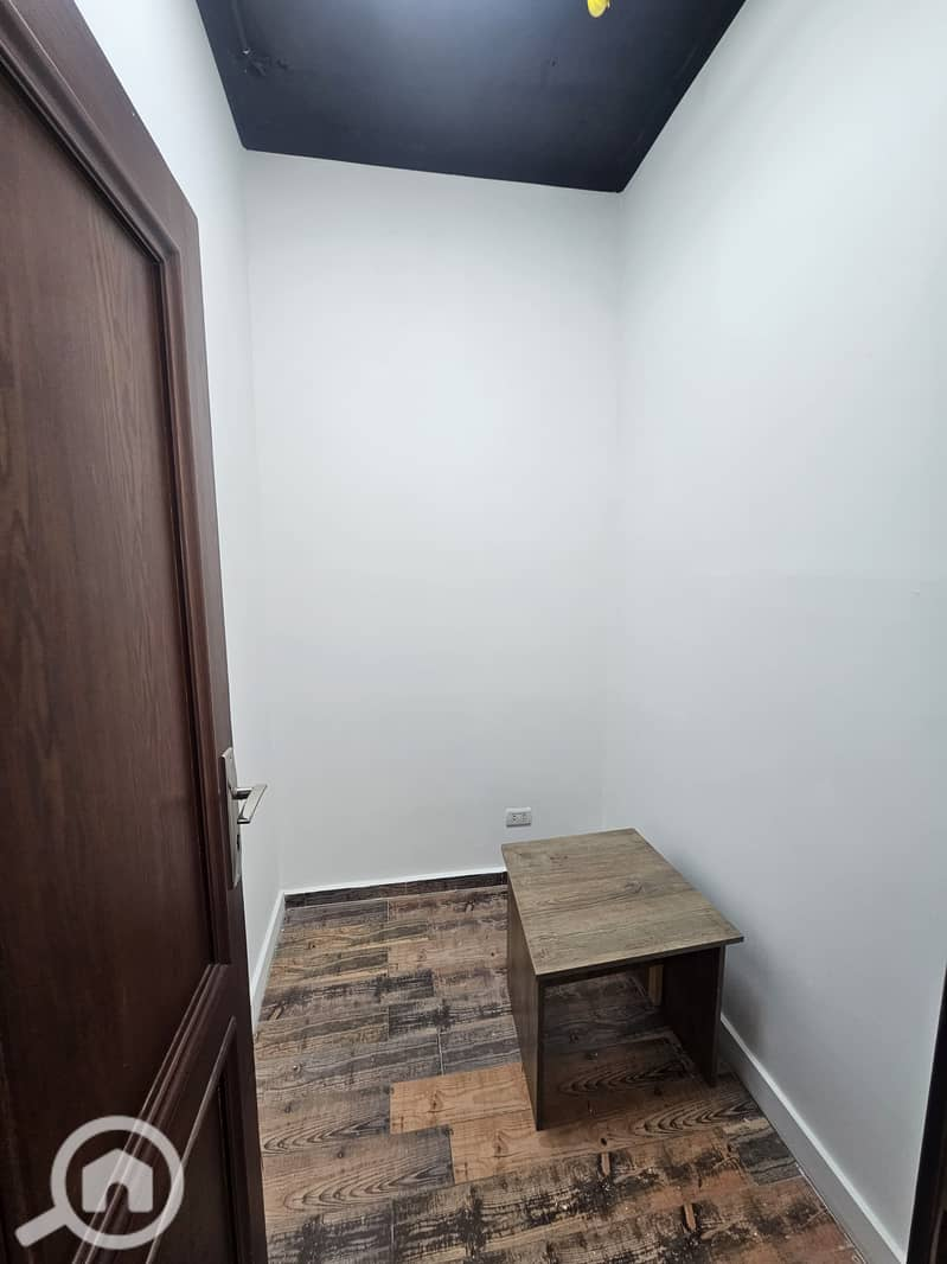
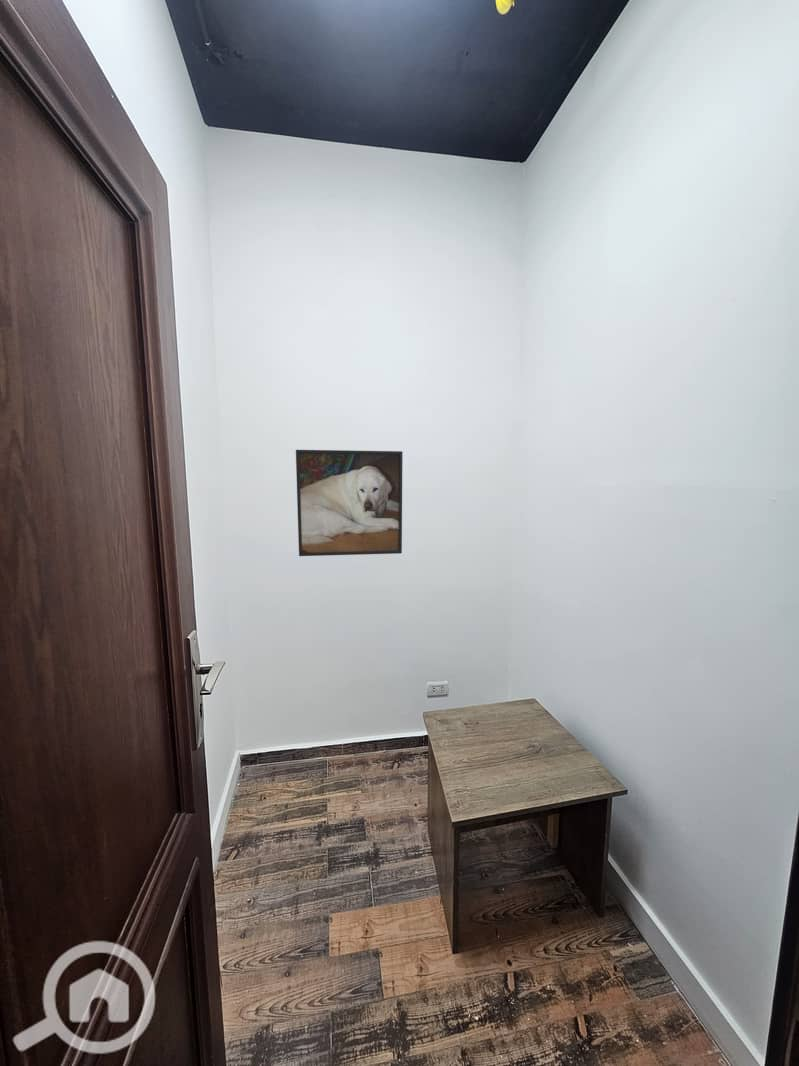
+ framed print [295,449,404,557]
